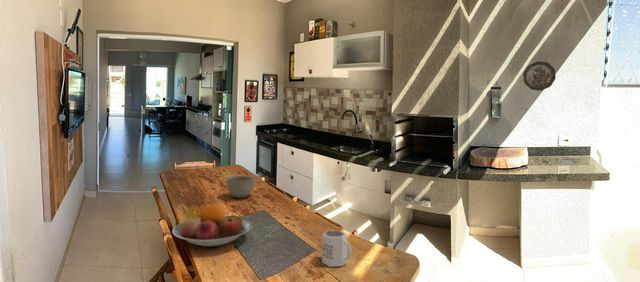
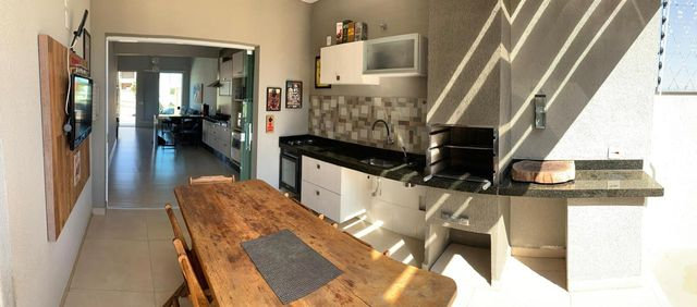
- mug [321,229,353,268]
- decorative plate [522,61,557,91]
- fruit bowl [171,204,253,247]
- bowl [225,175,256,199]
